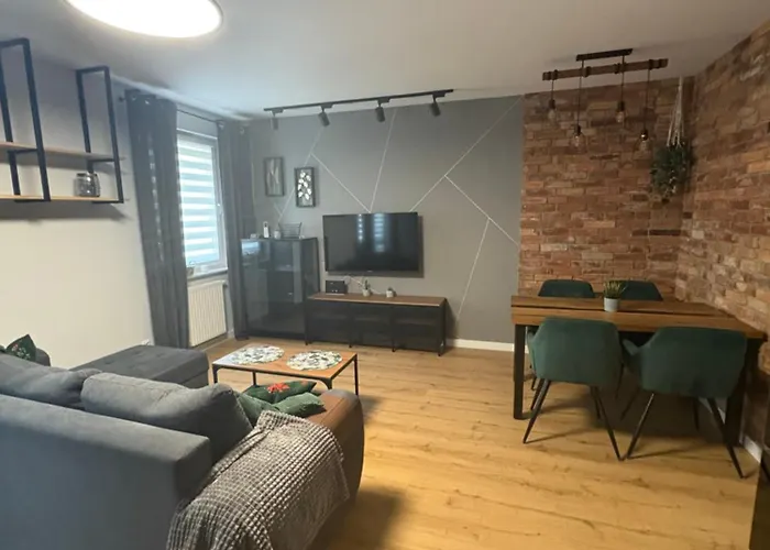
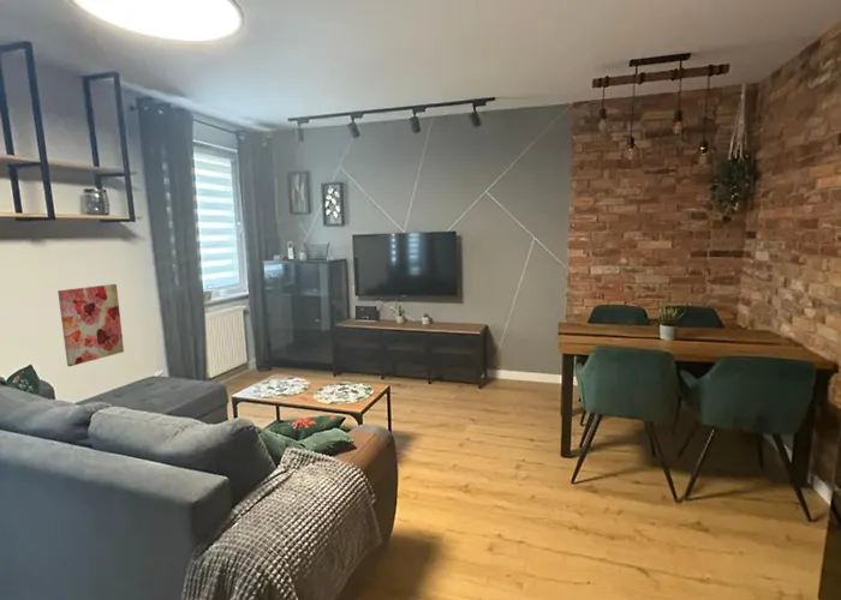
+ wall art [56,283,125,367]
